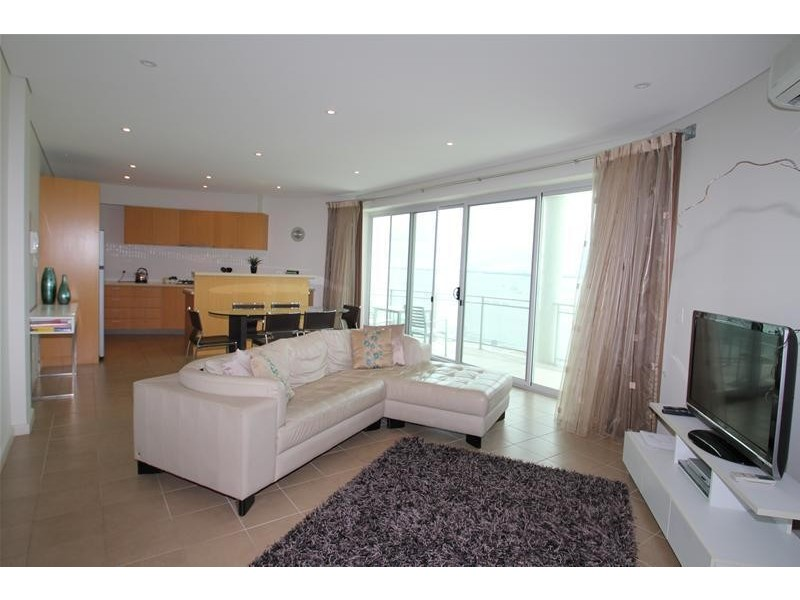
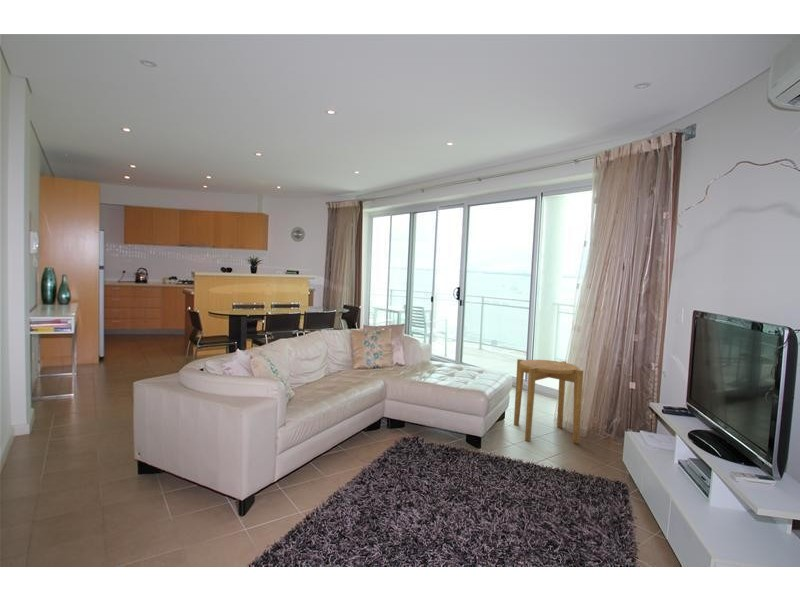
+ side table [513,358,584,445]
